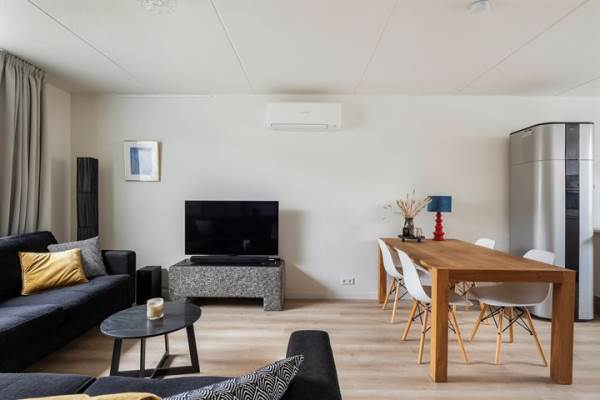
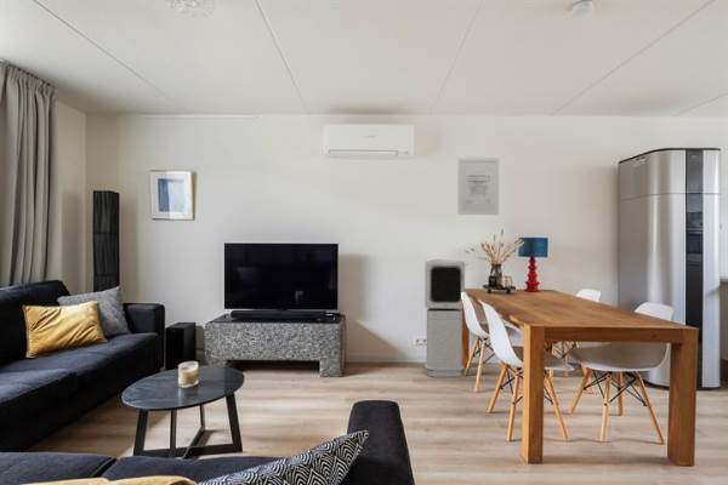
+ wall art [456,158,500,216]
+ air purifier [423,258,466,378]
